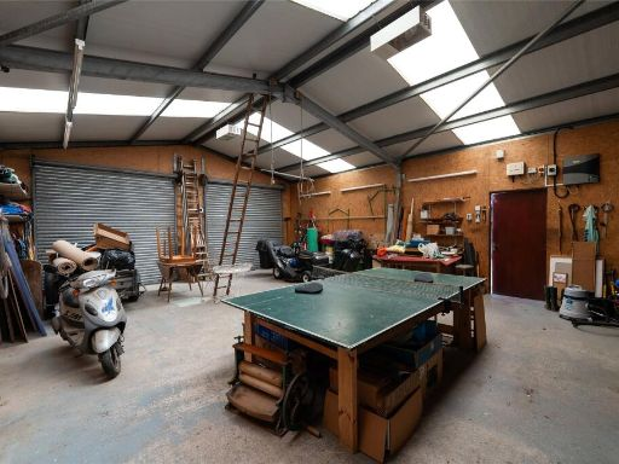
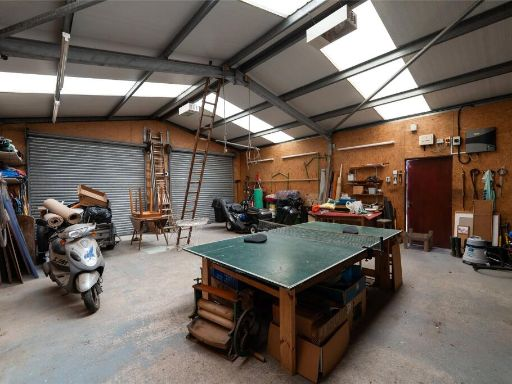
+ stool [402,228,434,253]
